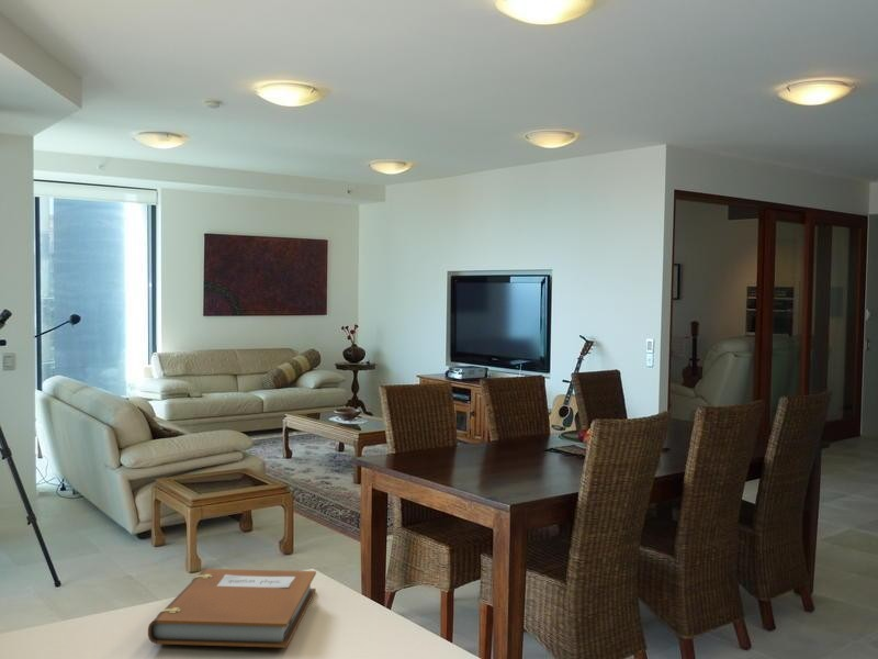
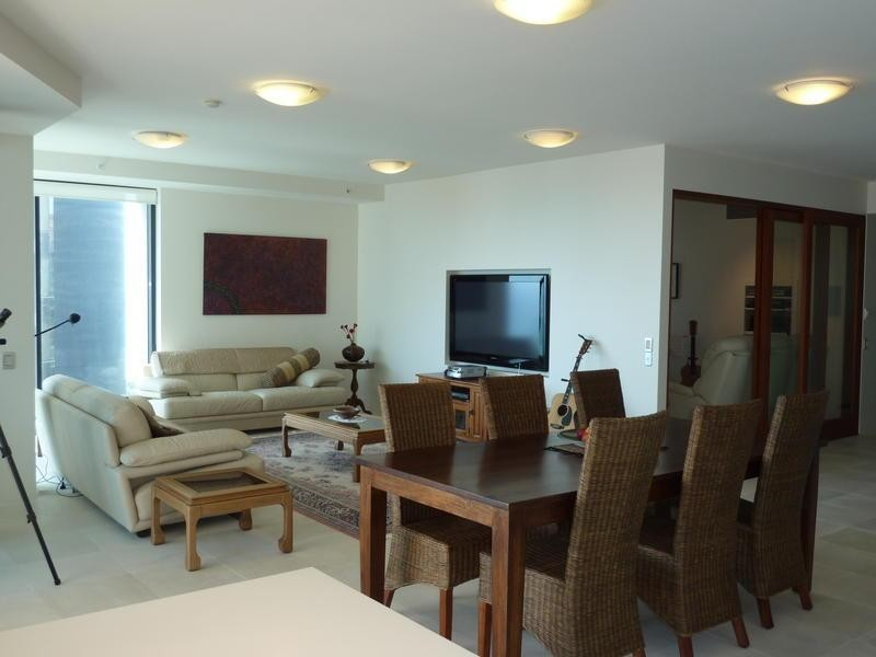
- notebook [147,568,317,649]
